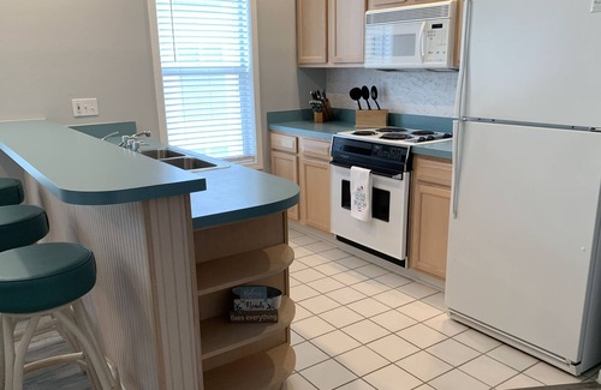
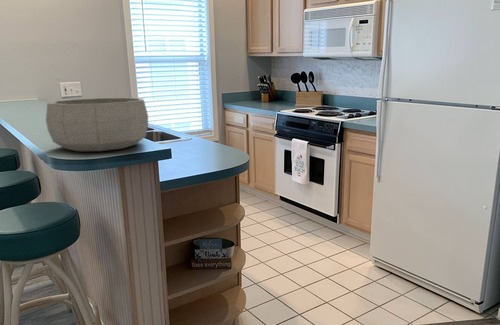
+ decorative bowl [45,97,149,152]
